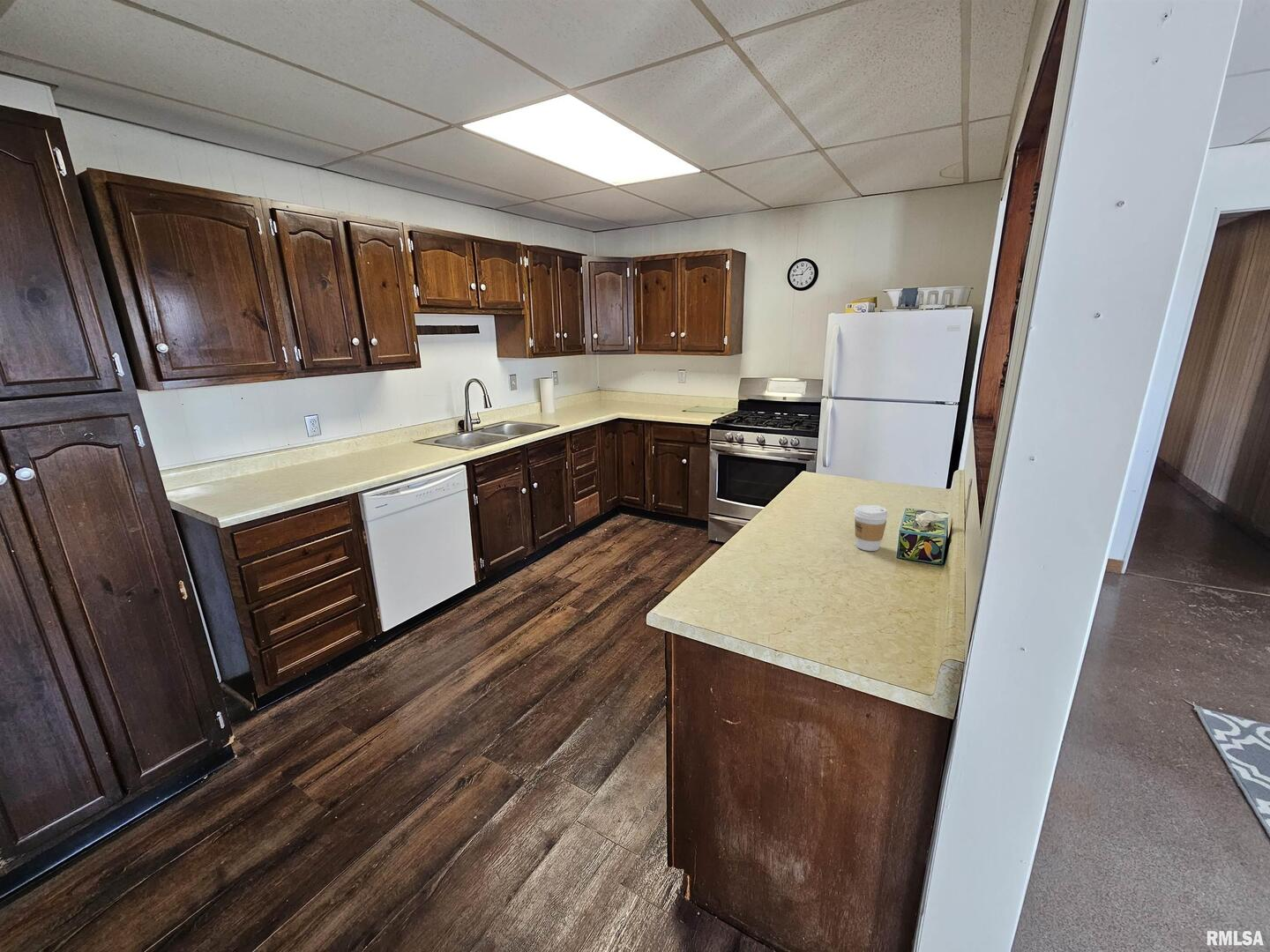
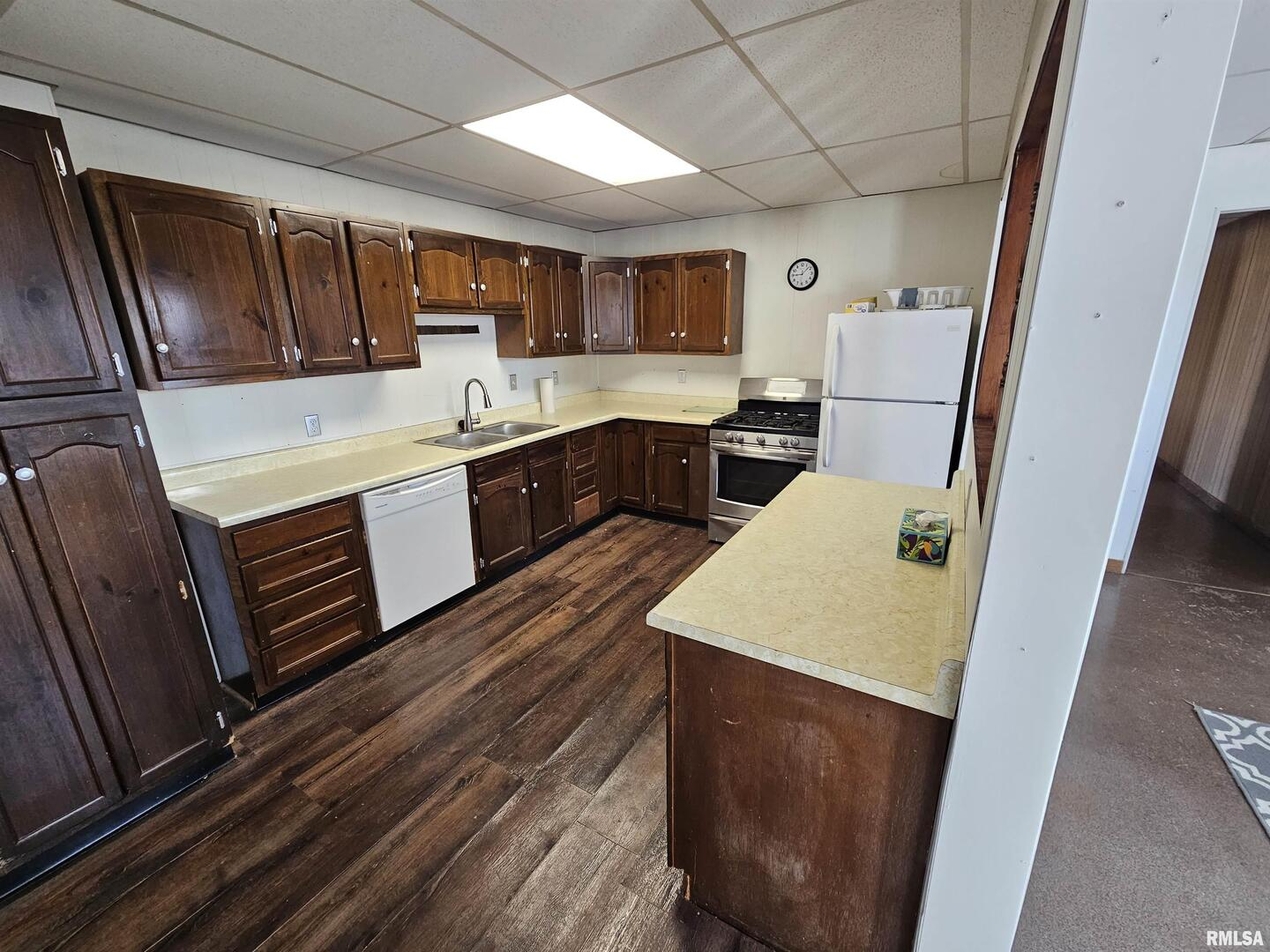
- coffee cup [853,504,889,552]
